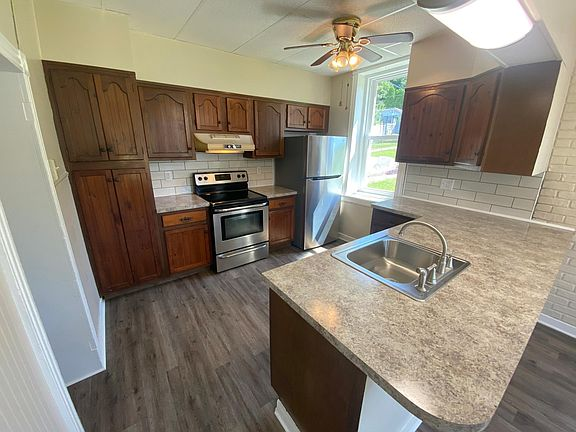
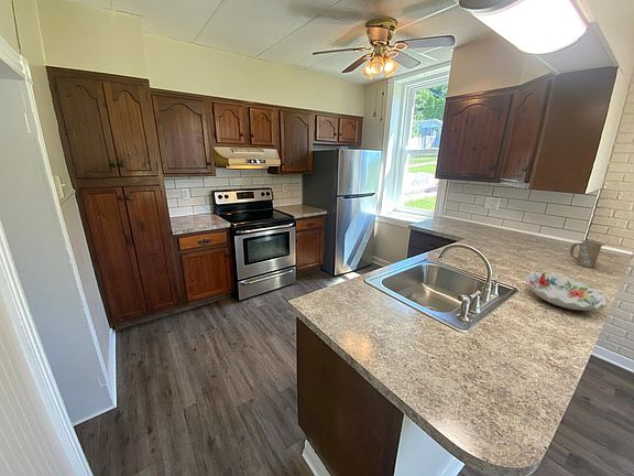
+ mug [569,239,604,268]
+ decorative bowl [524,272,608,312]
